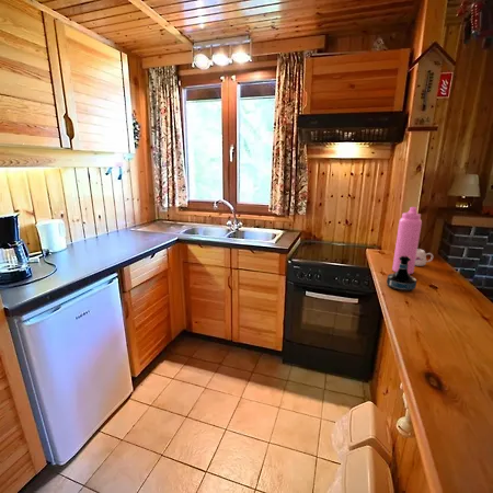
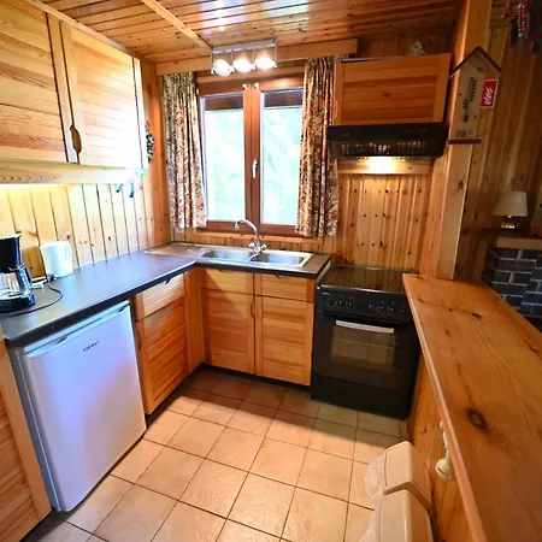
- mug [415,248,434,267]
- water bottle [391,206,423,275]
- tequila bottle [386,255,417,293]
